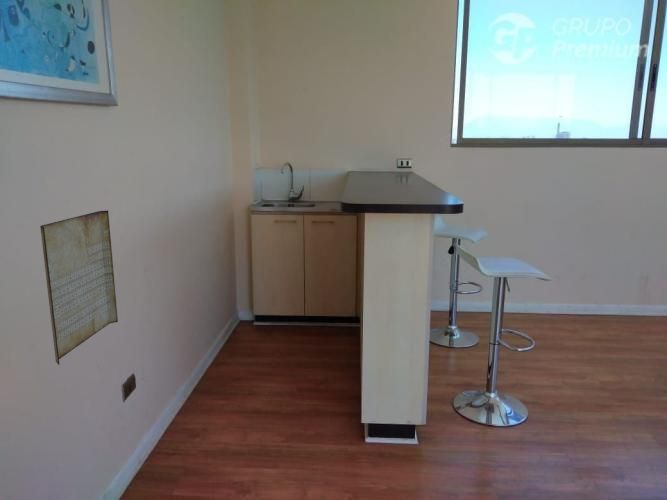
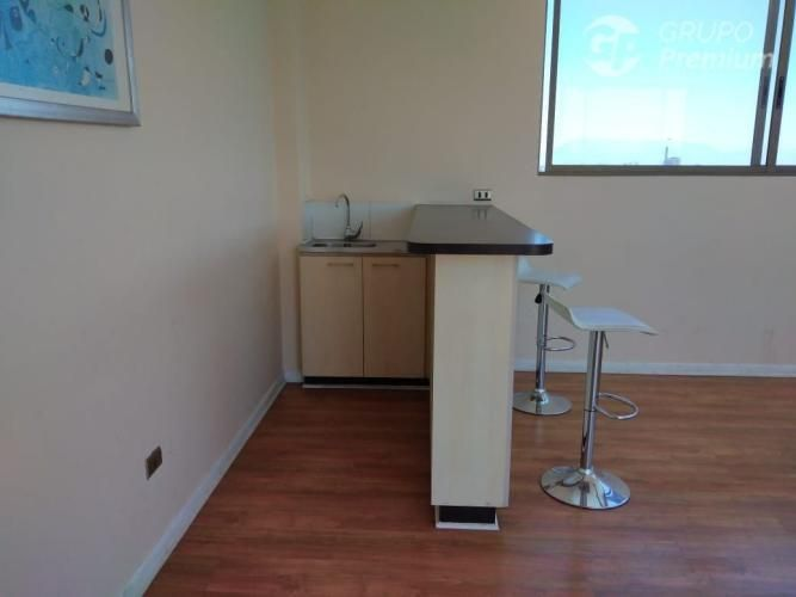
- periodic table [39,210,119,366]
